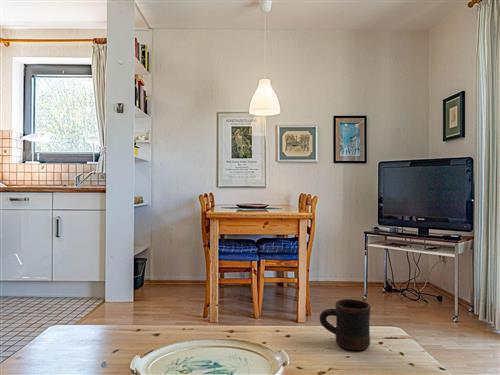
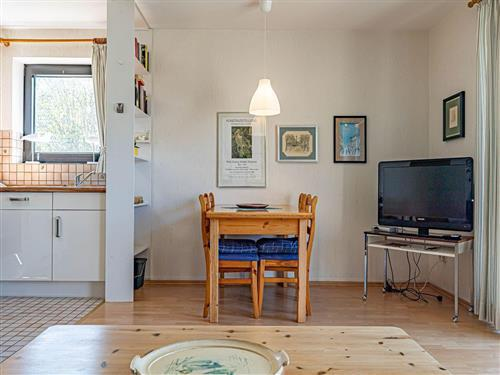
- mug [319,298,372,351]
